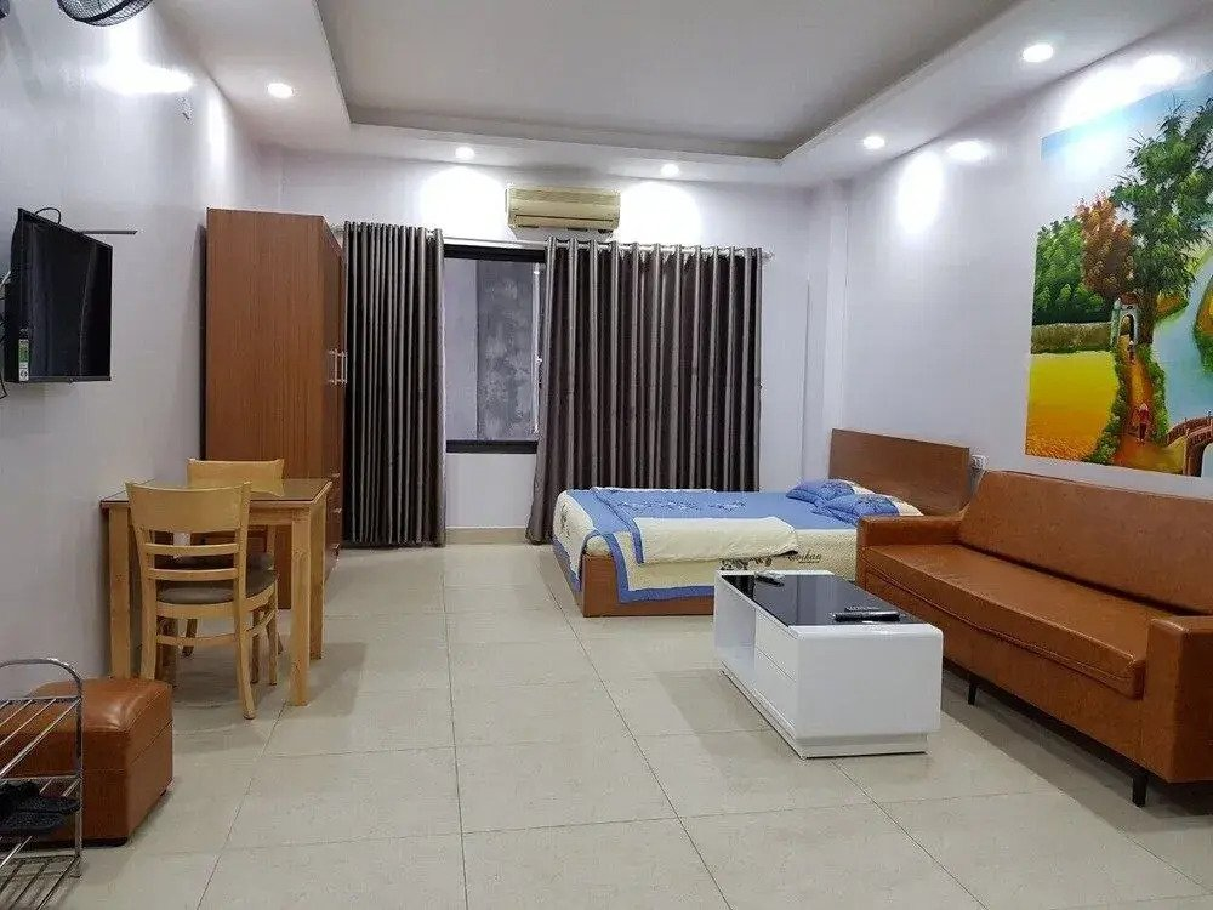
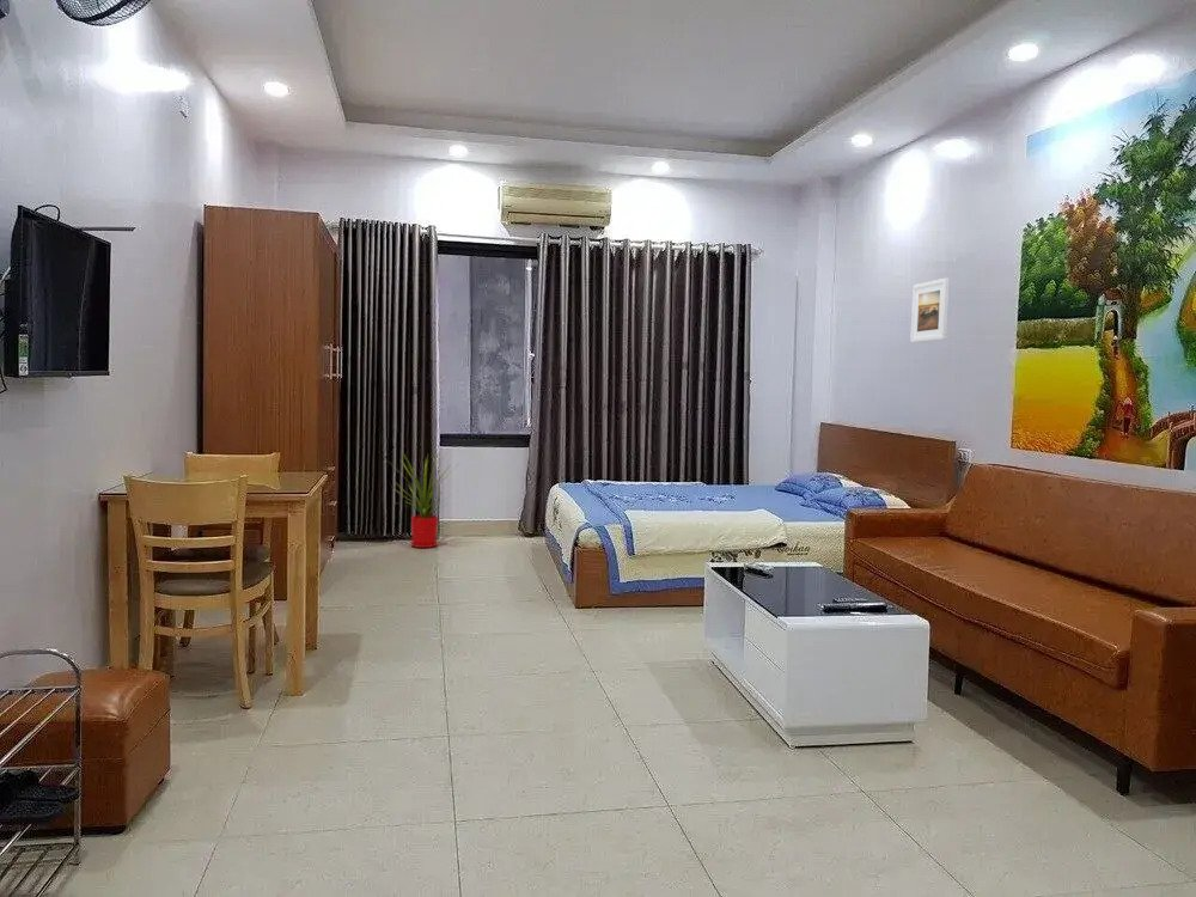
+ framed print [909,277,951,343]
+ house plant [388,450,462,549]
